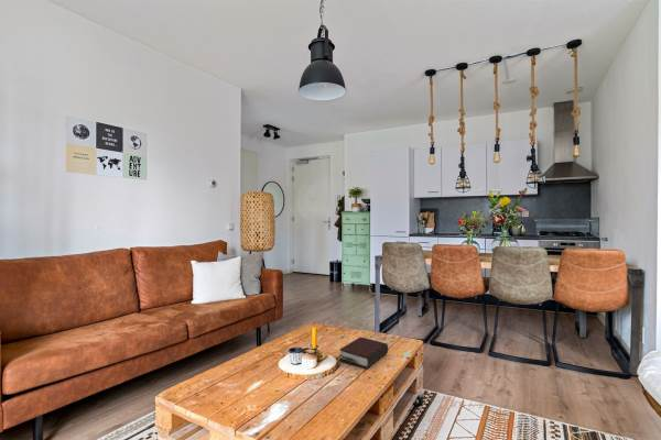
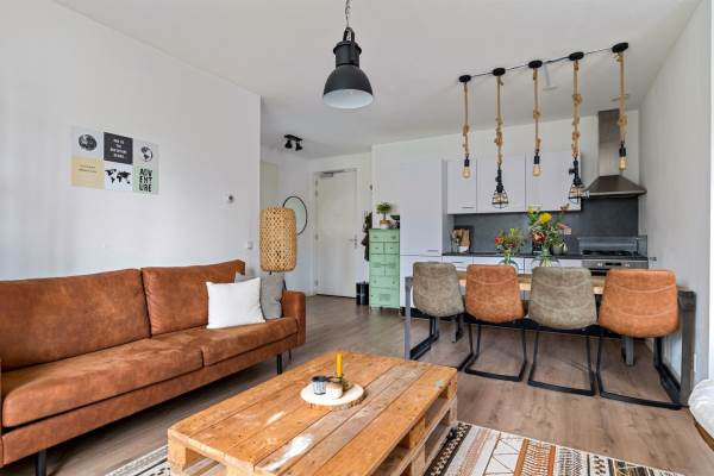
- bible [338,336,389,370]
